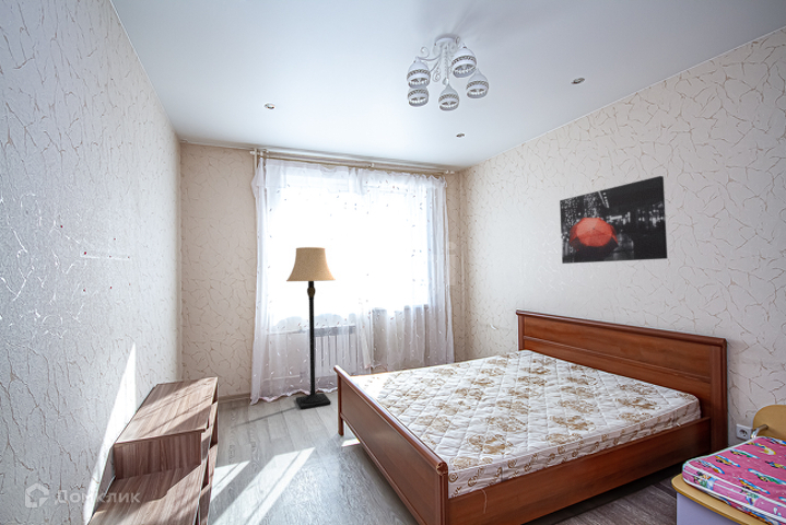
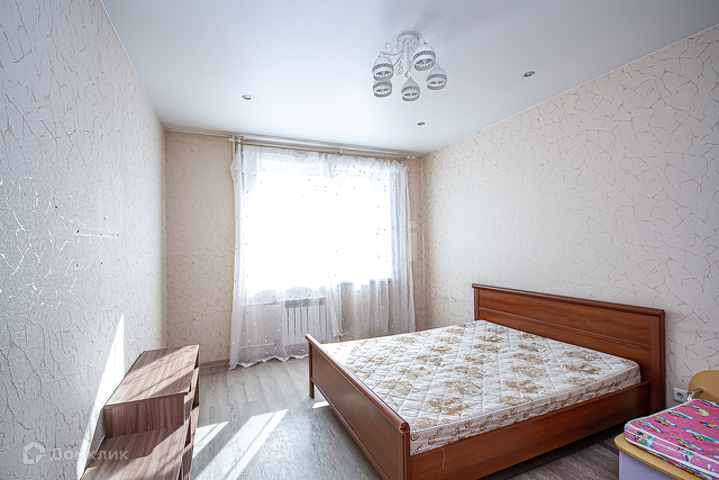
- wall art [559,175,668,265]
- lamp [285,246,337,410]
